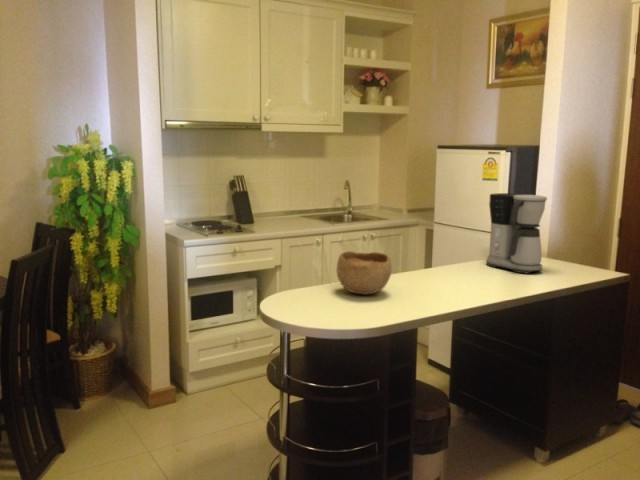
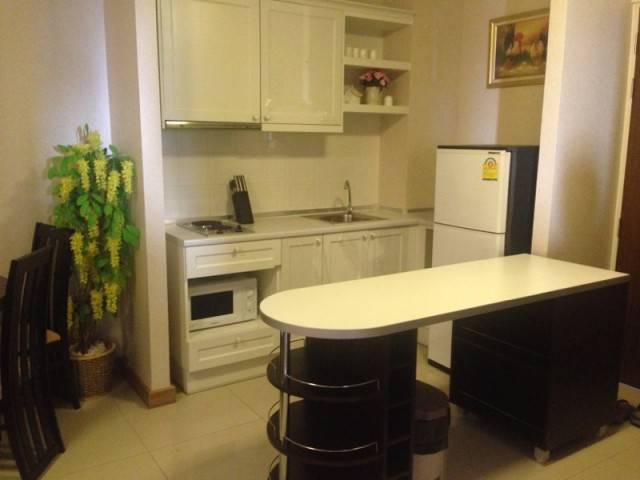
- bowl [336,250,393,296]
- coffee maker [485,192,548,275]
